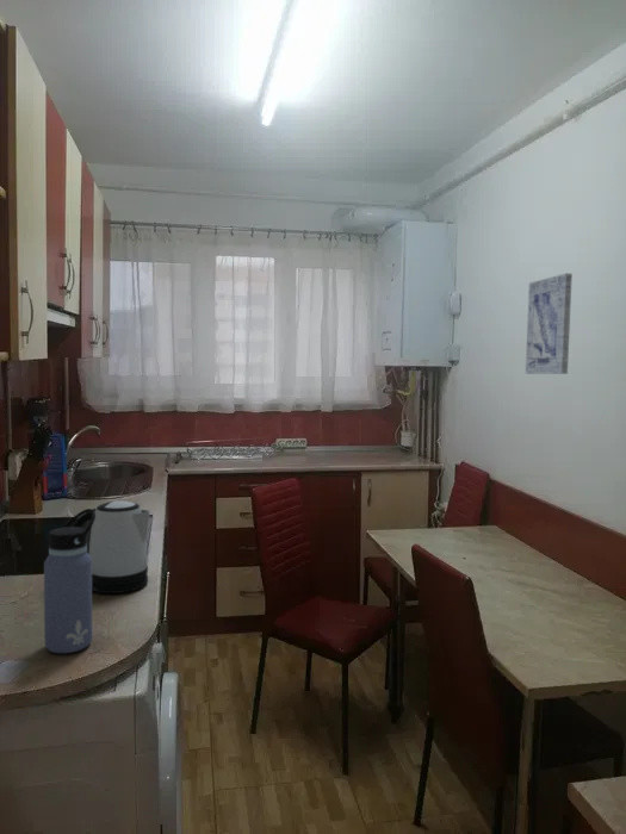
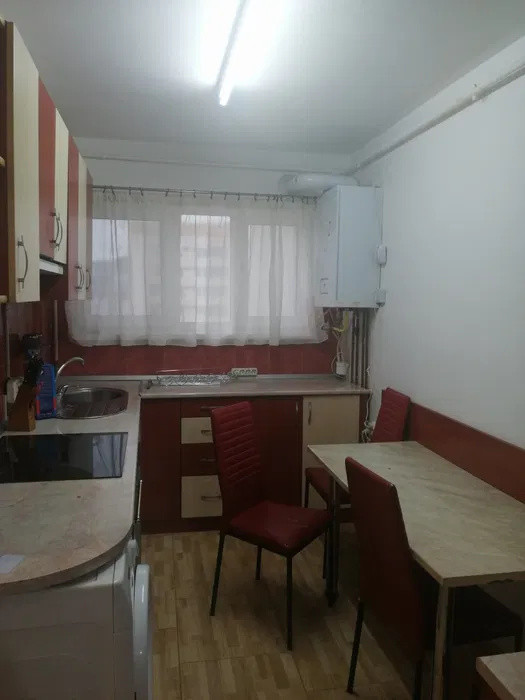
- kettle [72,500,150,595]
- water bottle [43,508,95,654]
- wall art [525,272,574,375]
